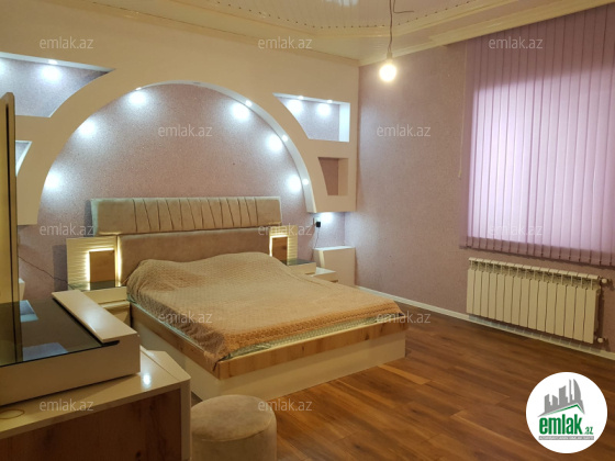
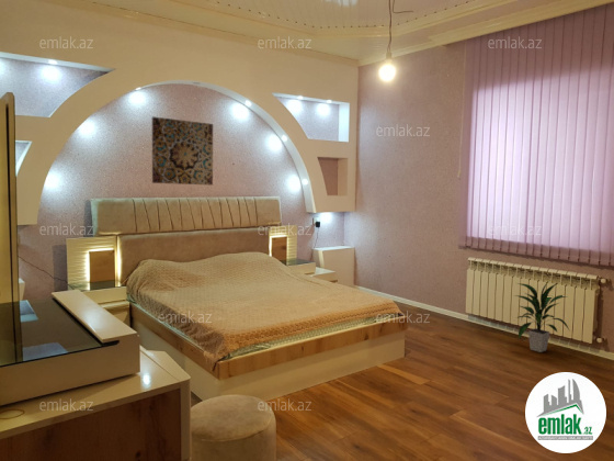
+ wall art [151,116,214,187]
+ indoor plant [514,281,570,353]
